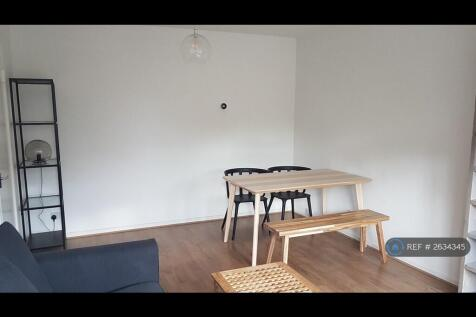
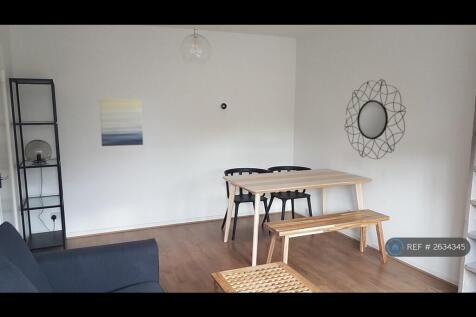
+ wall art [99,98,144,147]
+ home mirror [343,78,407,160]
